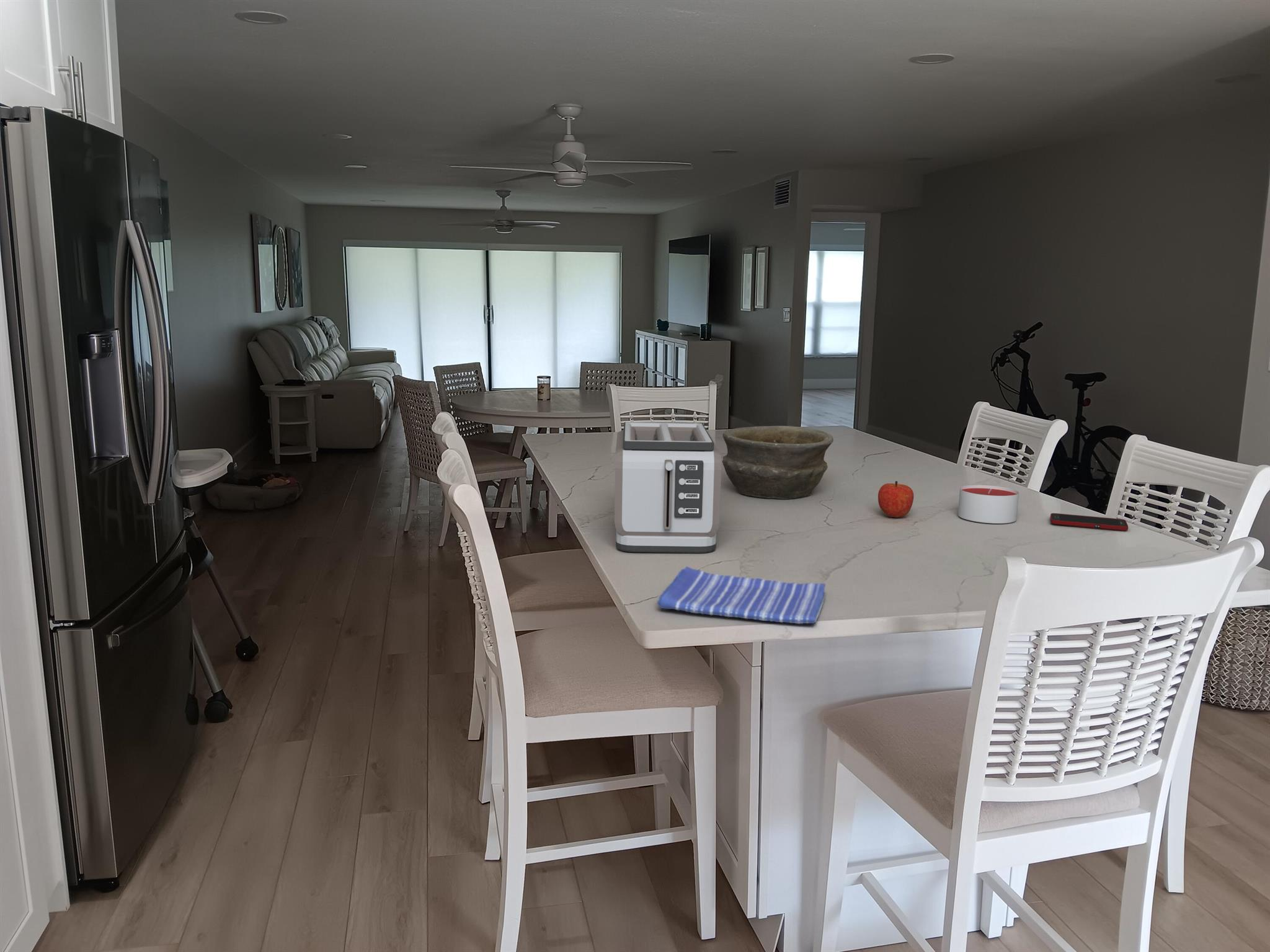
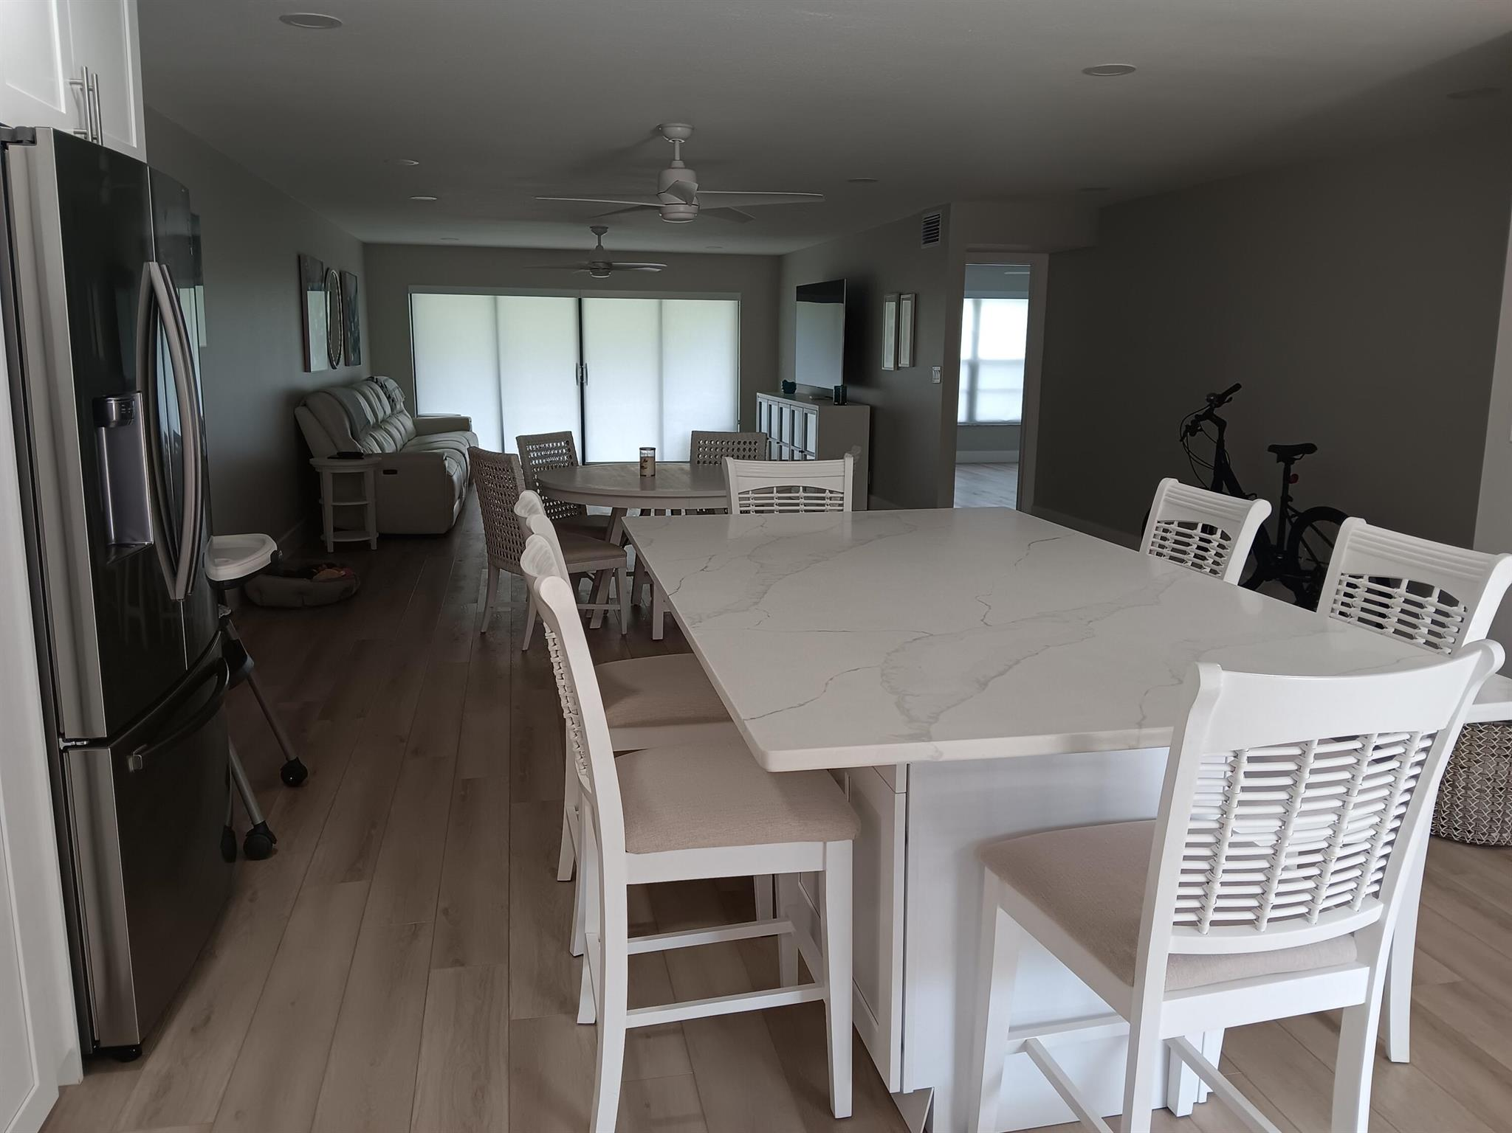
- fruit [877,480,915,518]
- cell phone [1050,513,1129,531]
- dish towel [657,566,826,624]
- toaster [614,421,722,553]
- candle [957,485,1019,524]
- bowl [722,425,834,500]
